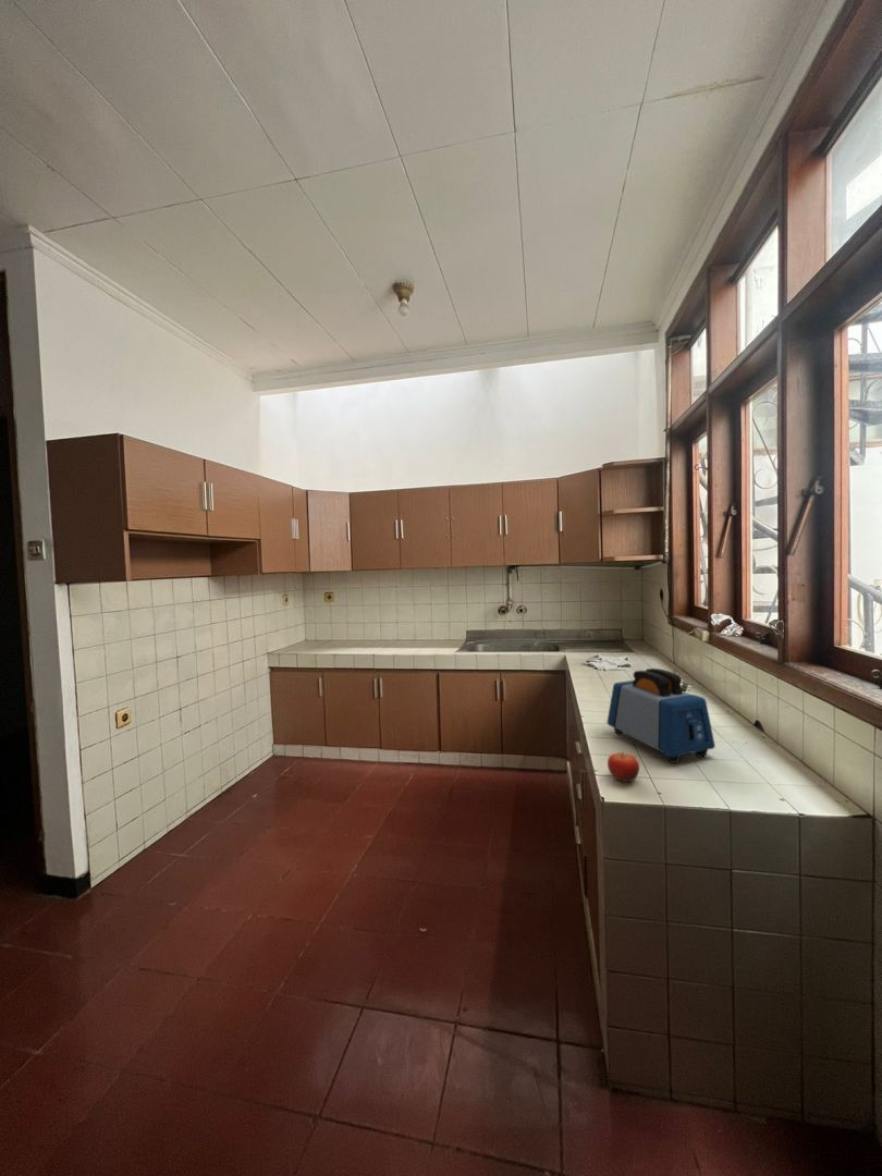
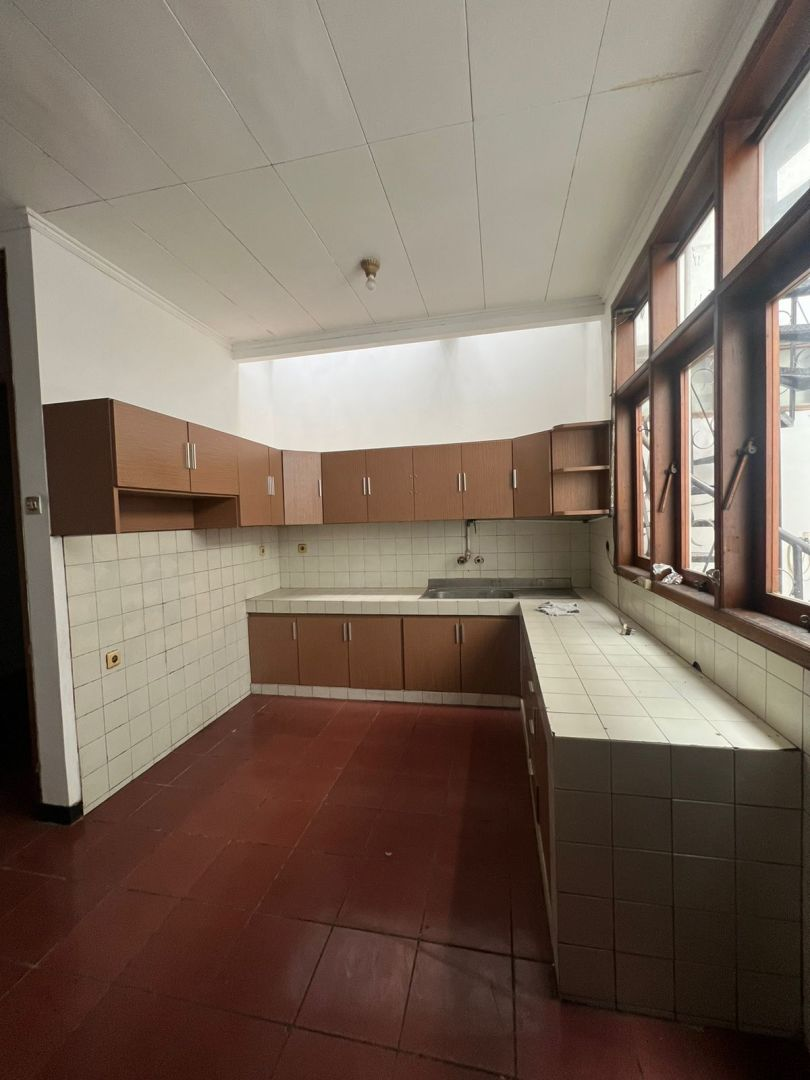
- toaster [607,667,716,764]
- fruit [607,751,640,783]
